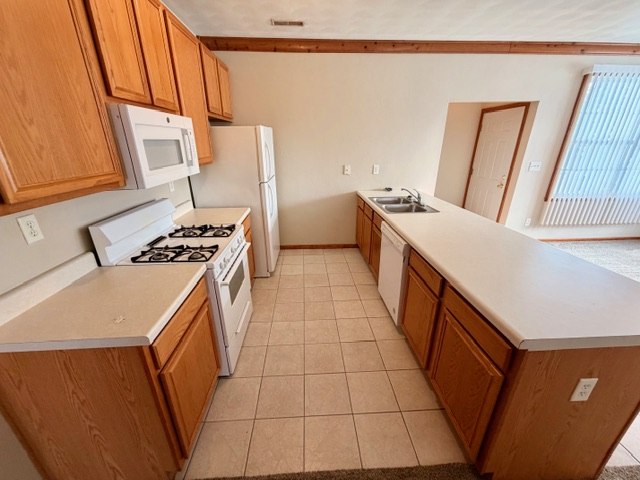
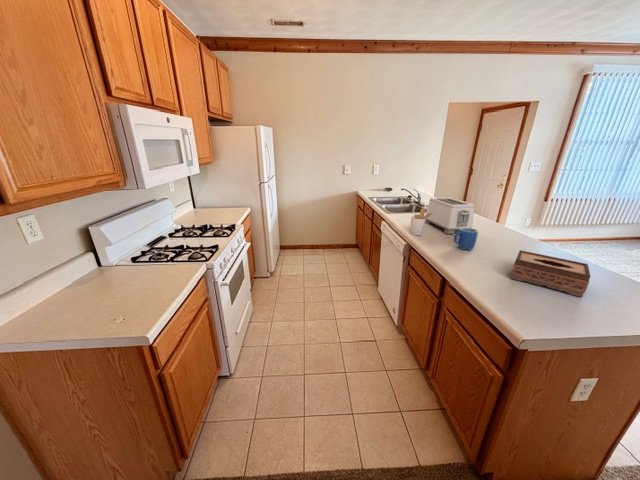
+ toaster [424,196,476,235]
+ tissue box [510,249,591,298]
+ mug [453,227,479,251]
+ utensil holder [409,207,435,236]
